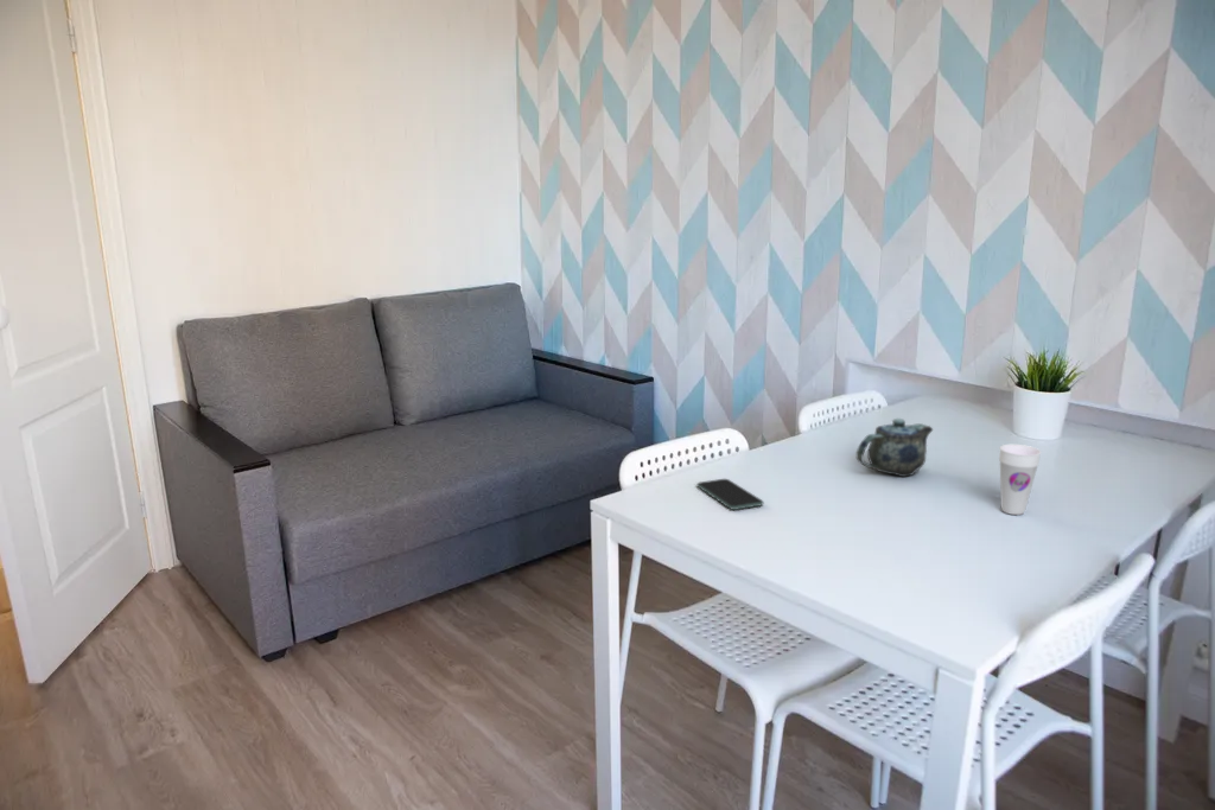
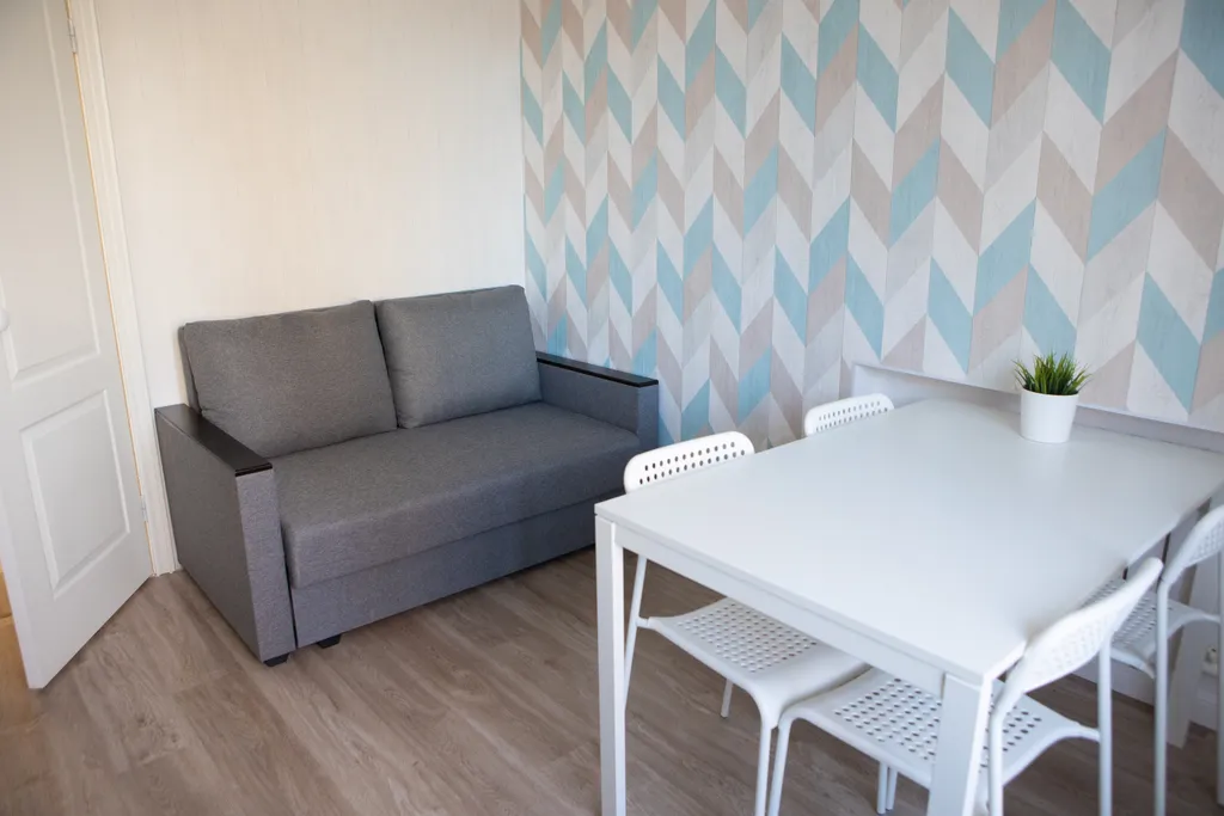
- cup [998,444,1042,516]
- smartphone [695,478,764,511]
- chinaware [855,417,934,478]
